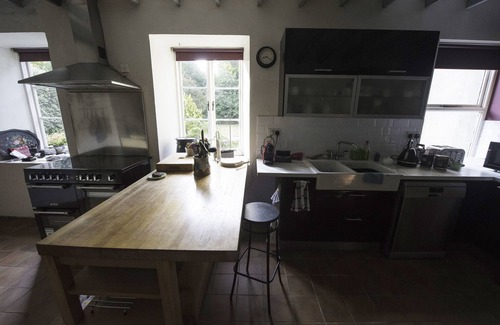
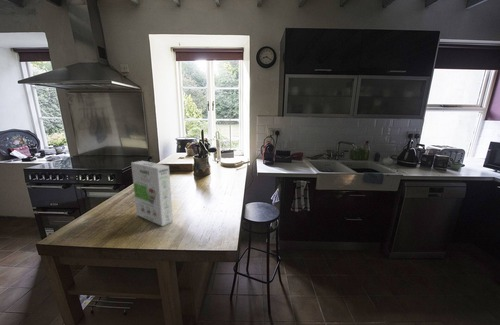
+ cereal box [130,160,174,227]
